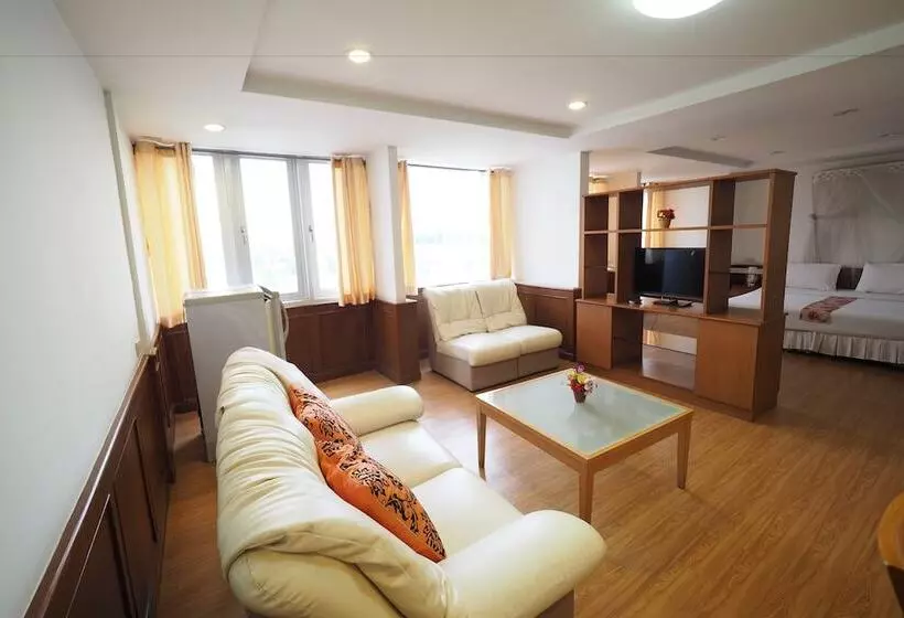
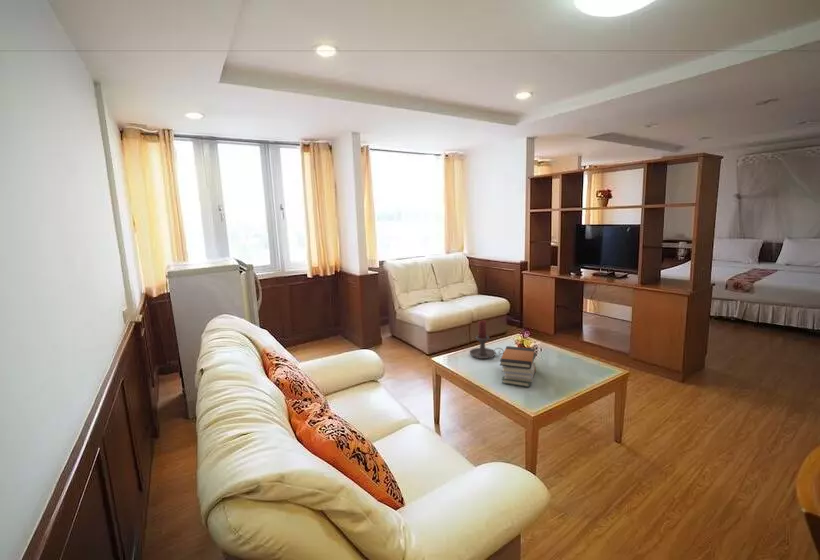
+ candle holder [469,319,505,360]
+ book stack [499,345,537,388]
